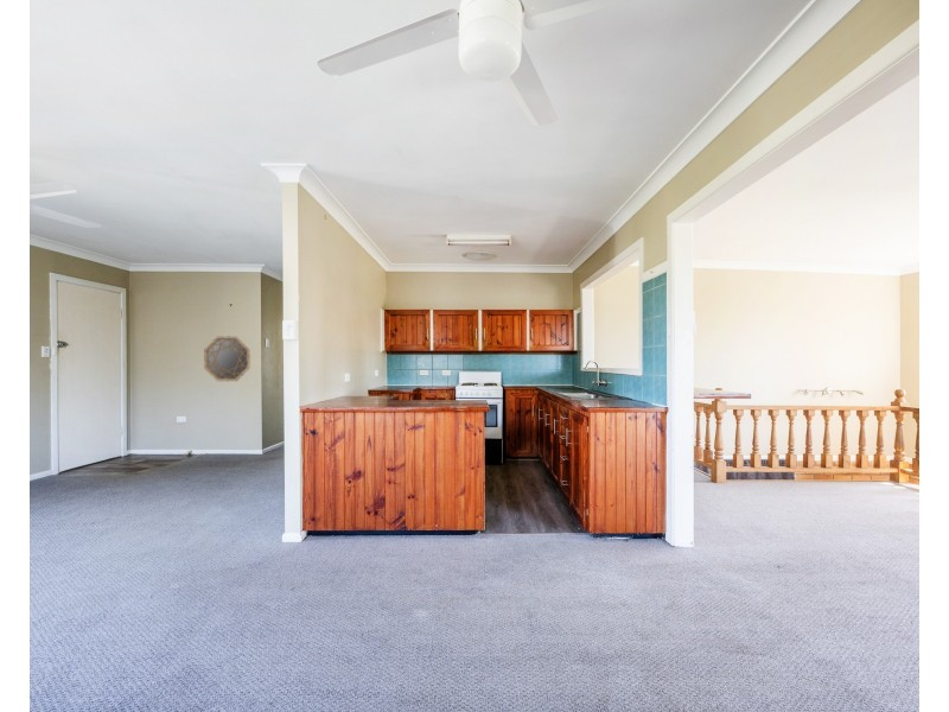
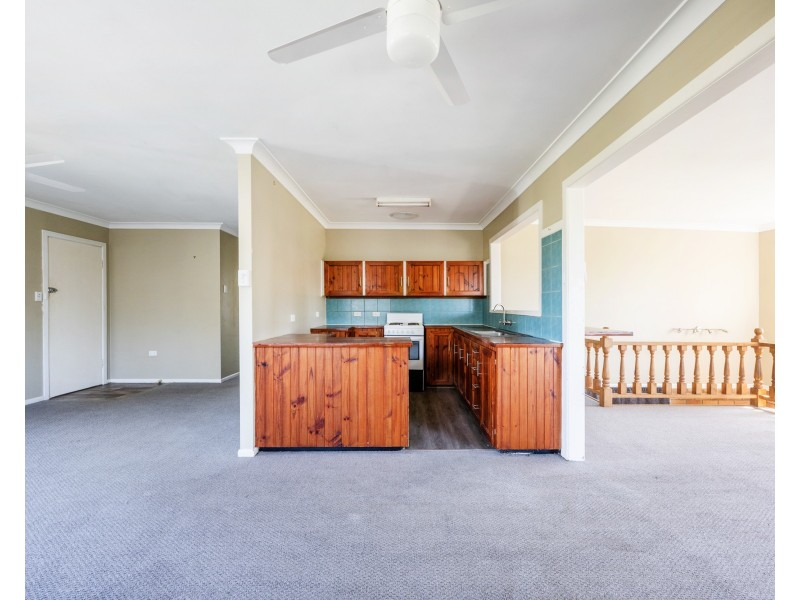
- home mirror [203,336,251,382]
